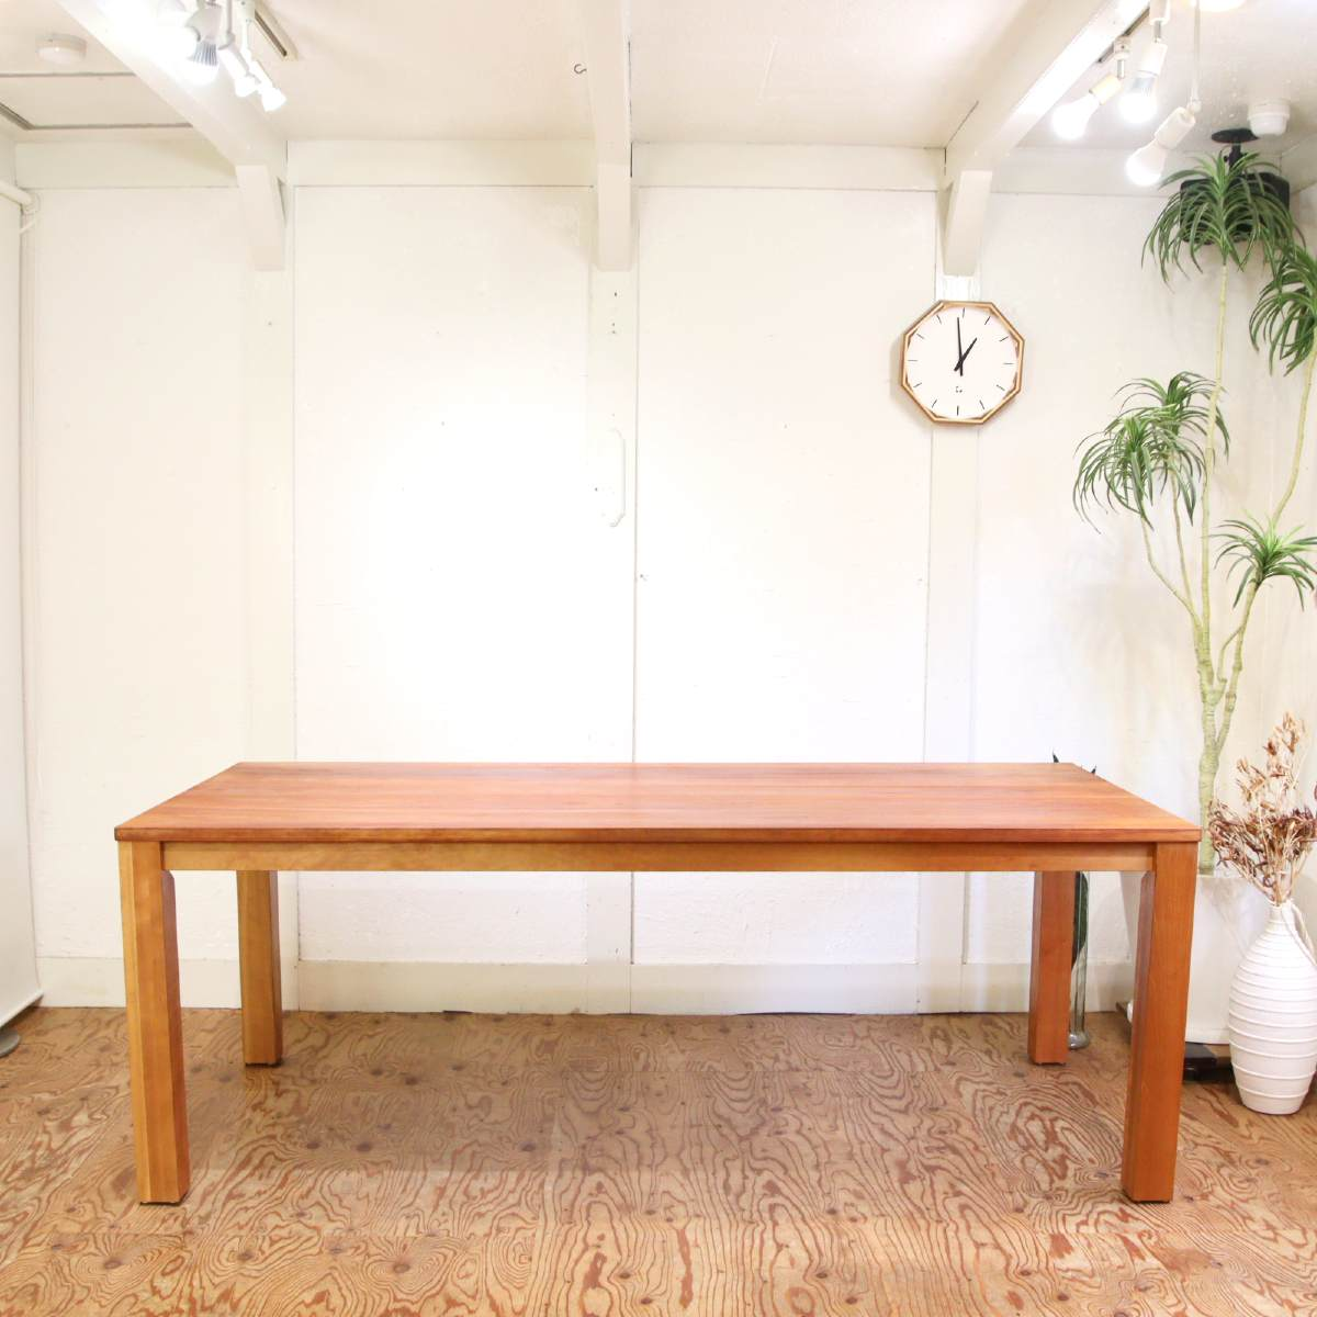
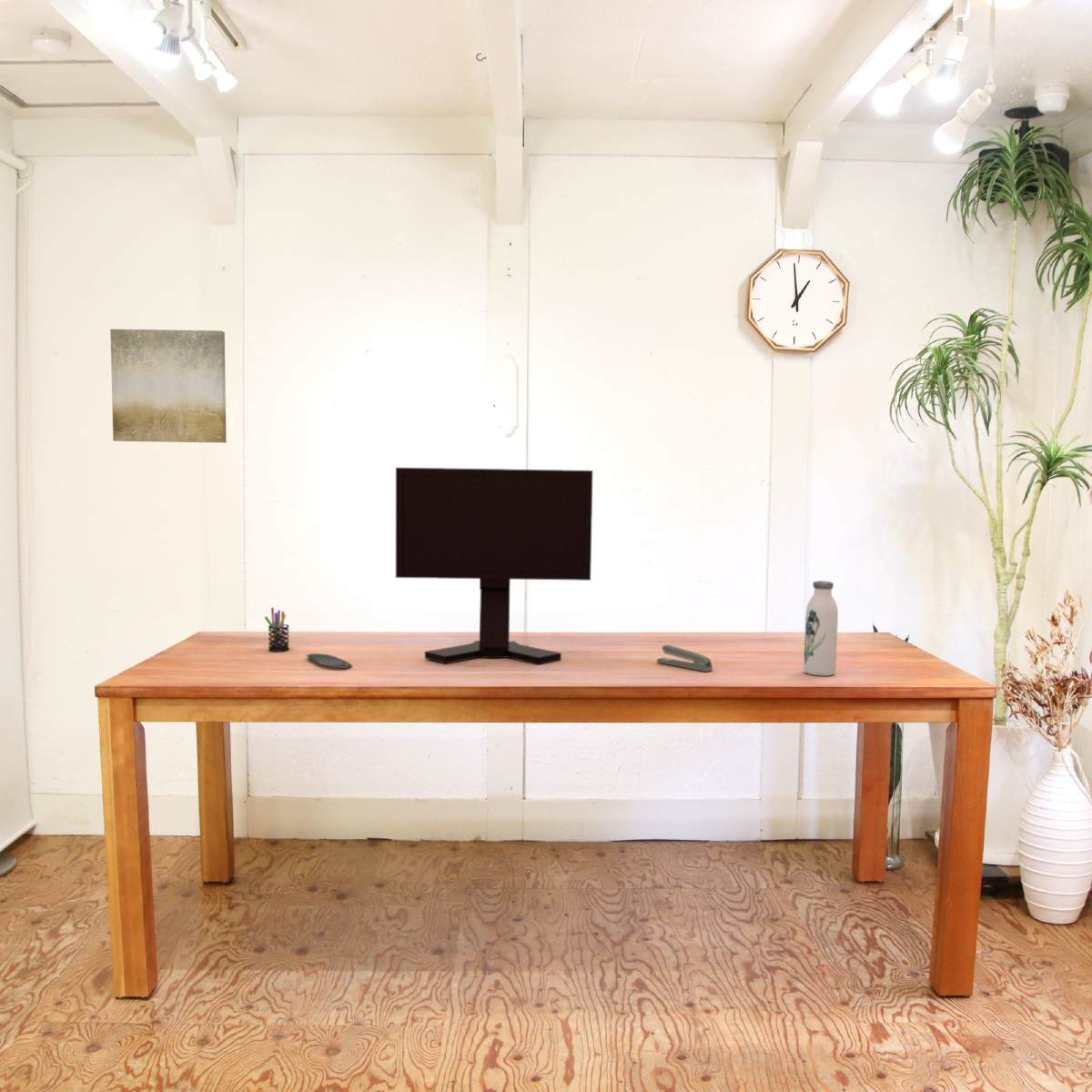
+ oval tray [306,652,353,669]
+ stapler [656,644,713,672]
+ wall art [109,329,227,444]
+ pen holder [264,607,290,652]
+ water bottle [803,580,839,677]
+ monitor [395,467,593,665]
